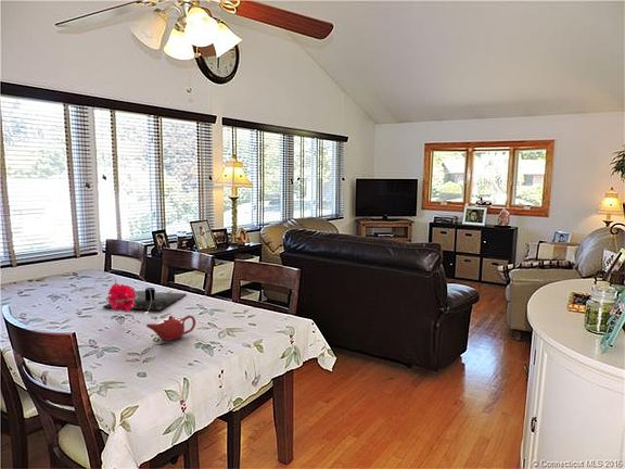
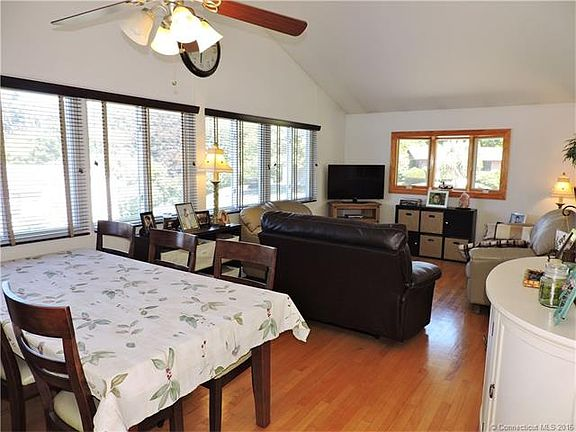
- placemat [102,287,188,312]
- flower [91,268,152,329]
- teapot [145,314,196,342]
